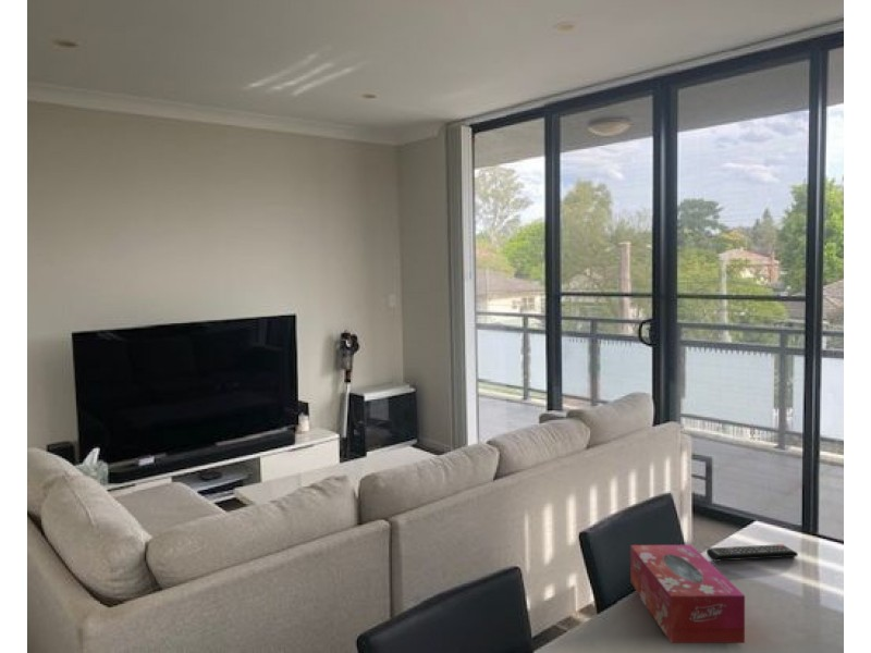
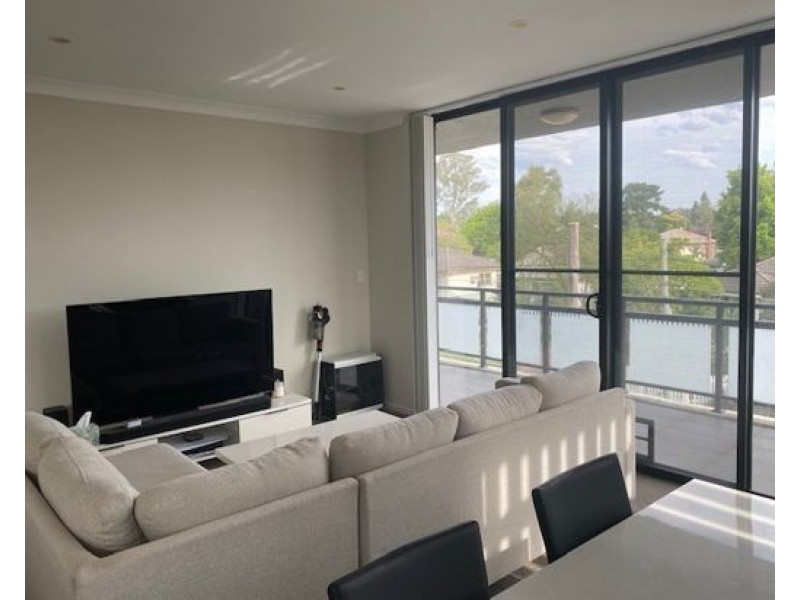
- remote control [706,543,799,563]
- tissue box [629,544,746,644]
